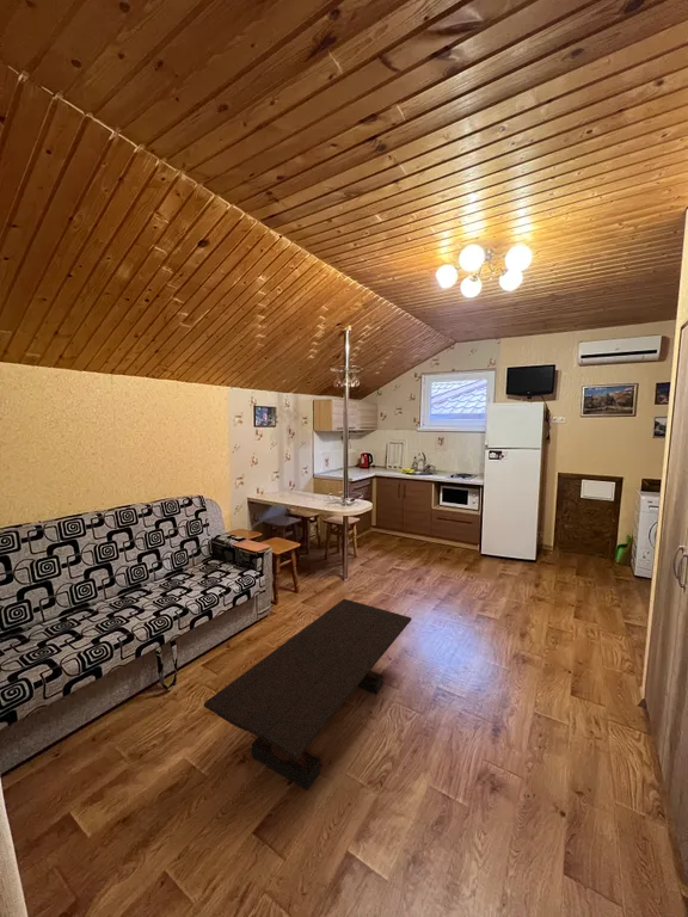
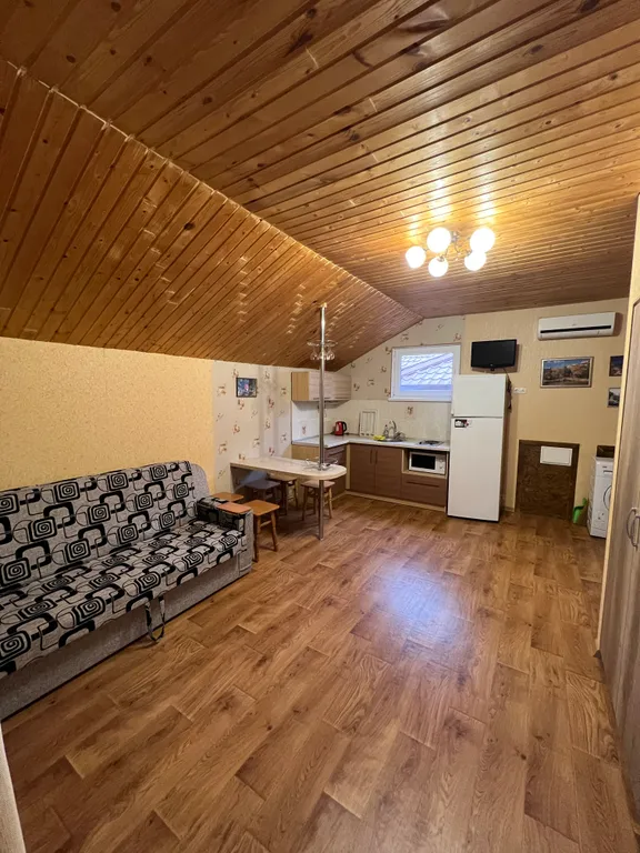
- coffee table [203,598,412,792]
